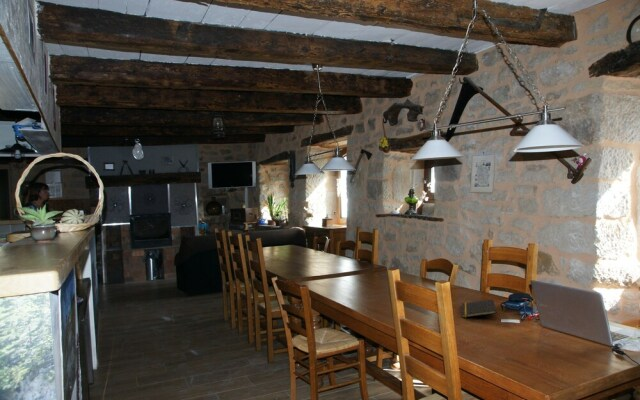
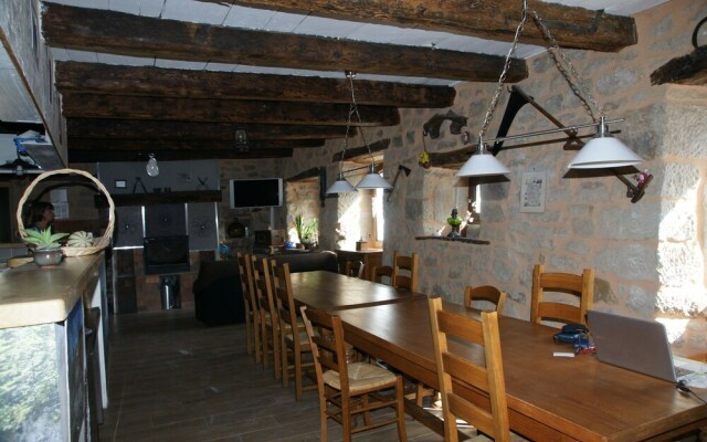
- notepad [461,298,498,319]
